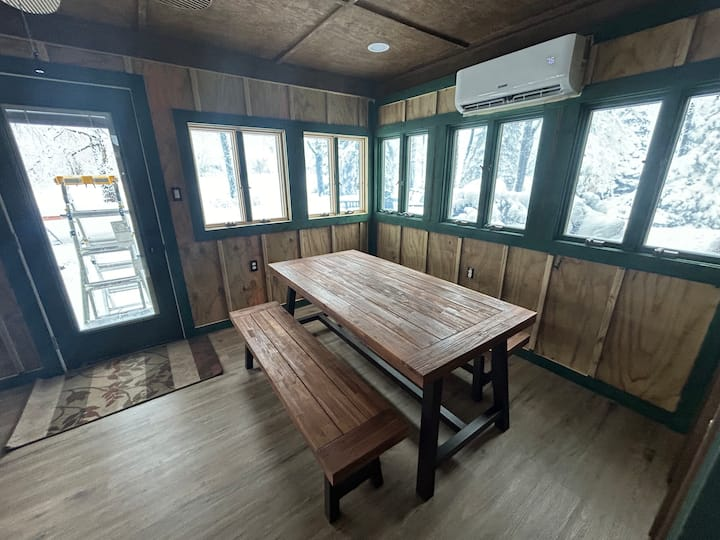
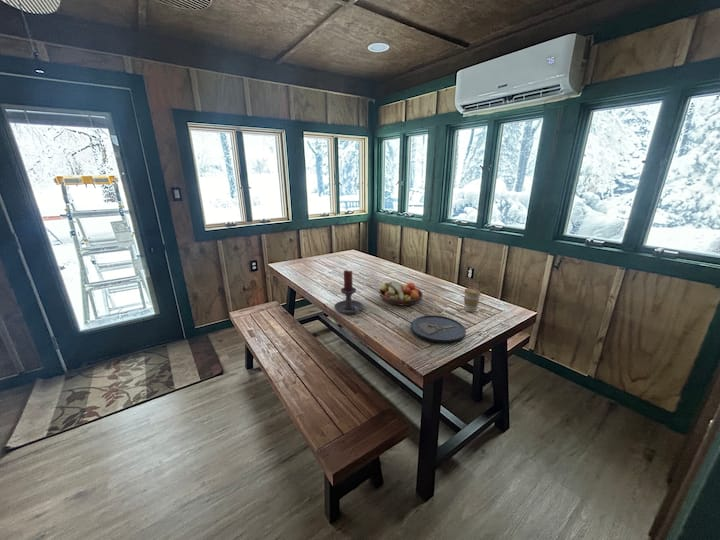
+ candle holder [333,269,364,316]
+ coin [410,314,467,345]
+ fruit bowl [378,280,424,307]
+ coffee cup [463,287,482,313]
